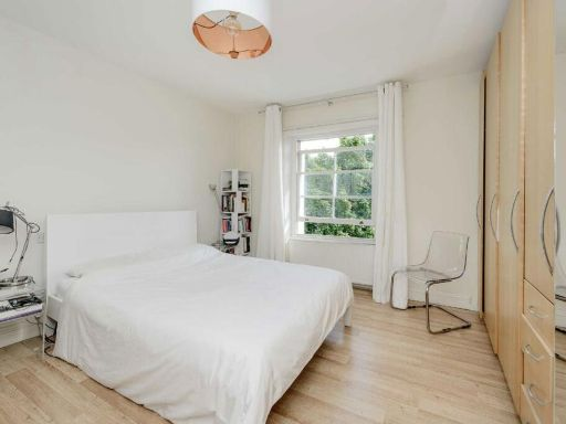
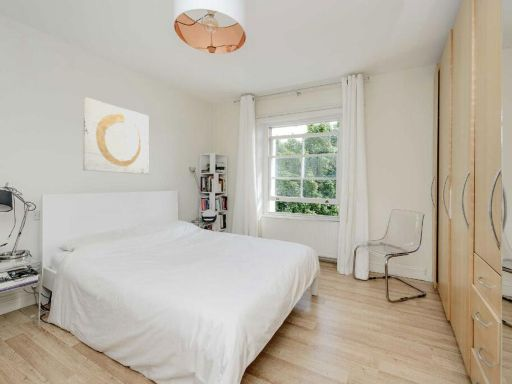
+ wall art [82,96,149,175]
